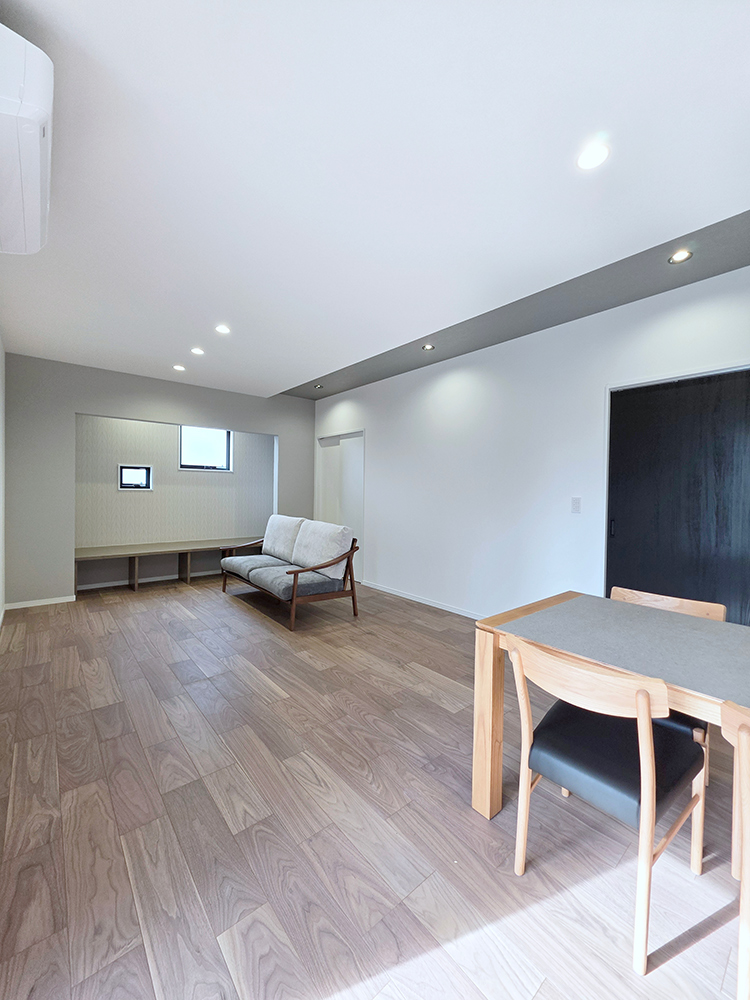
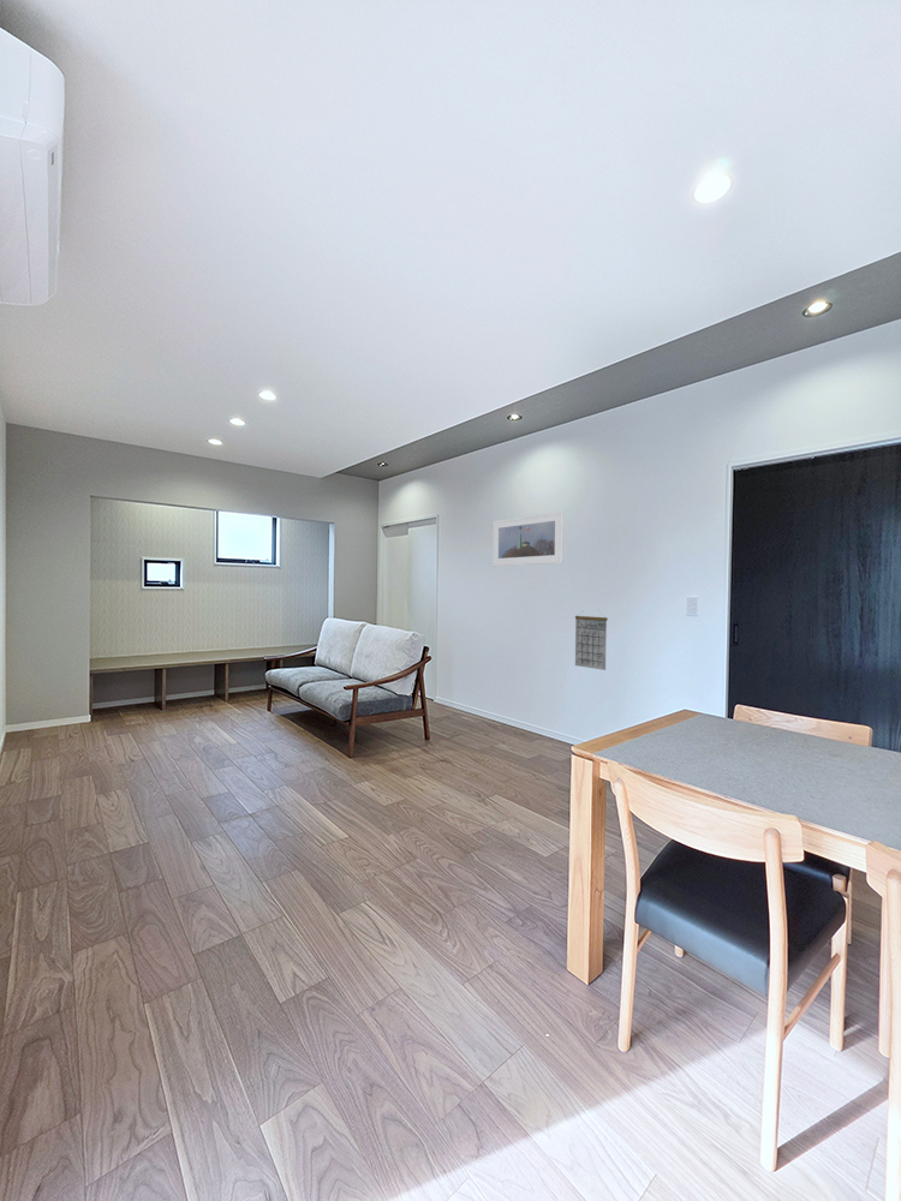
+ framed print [491,510,565,567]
+ calendar [574,610,609,671]
